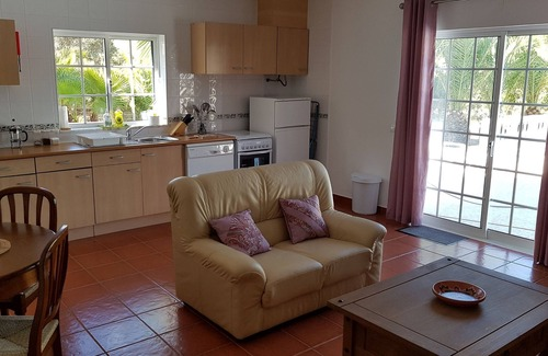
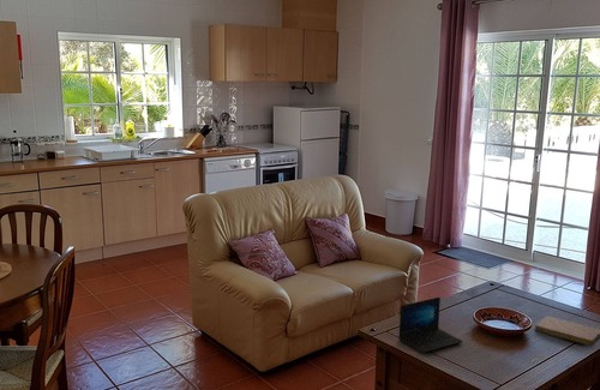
+ notebook [533,316,600,347]
+ laptop [397,296,463,354]
